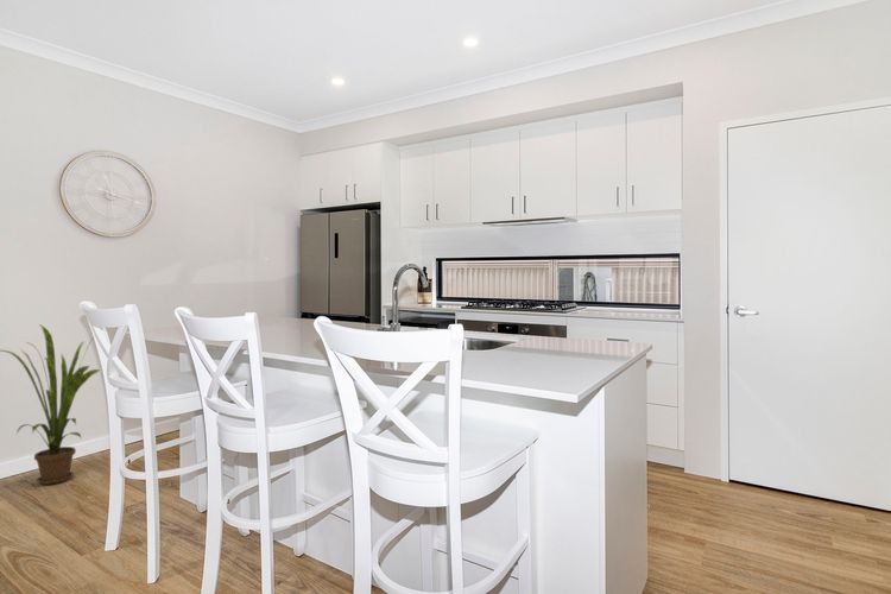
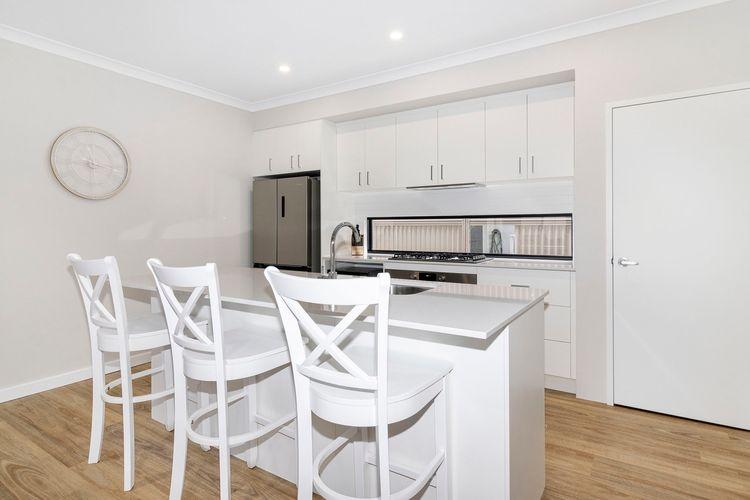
- house plant [0,323,101,486]
